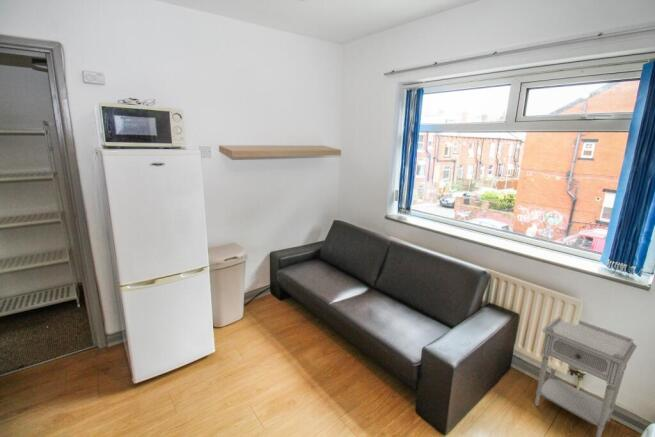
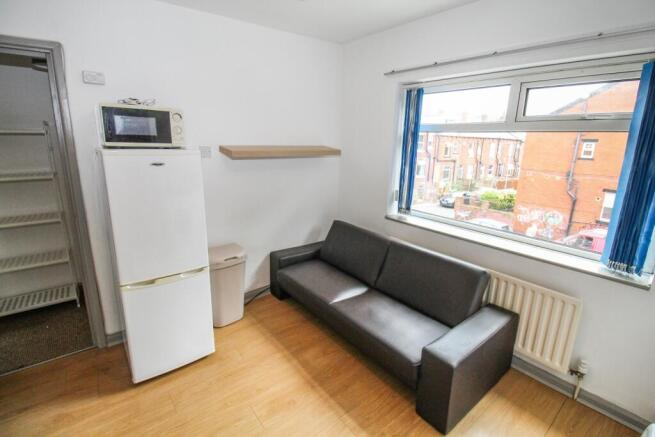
- nightstand [534,315,638,437]
